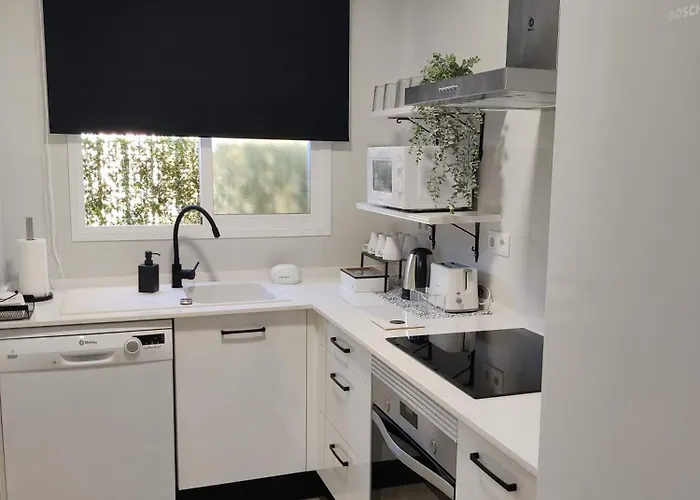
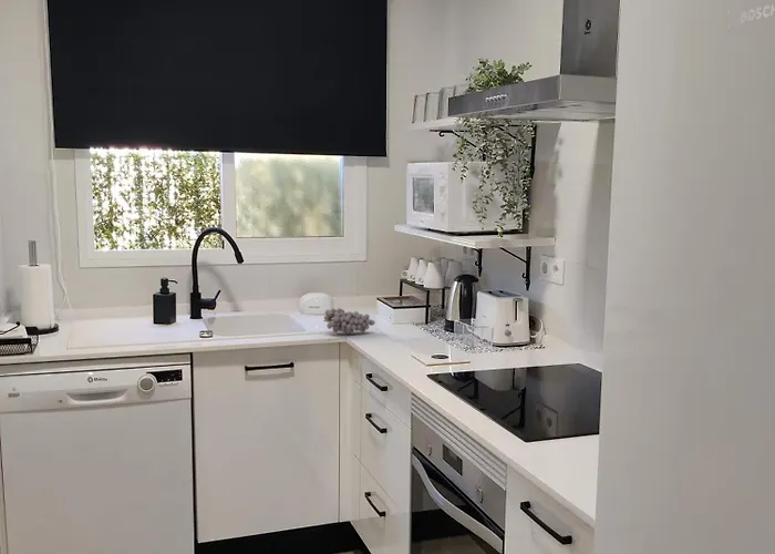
+ fruit [322,307,376,335]
